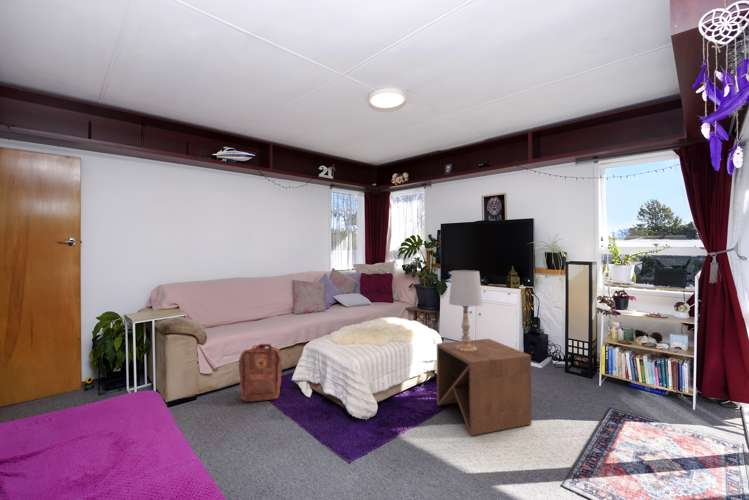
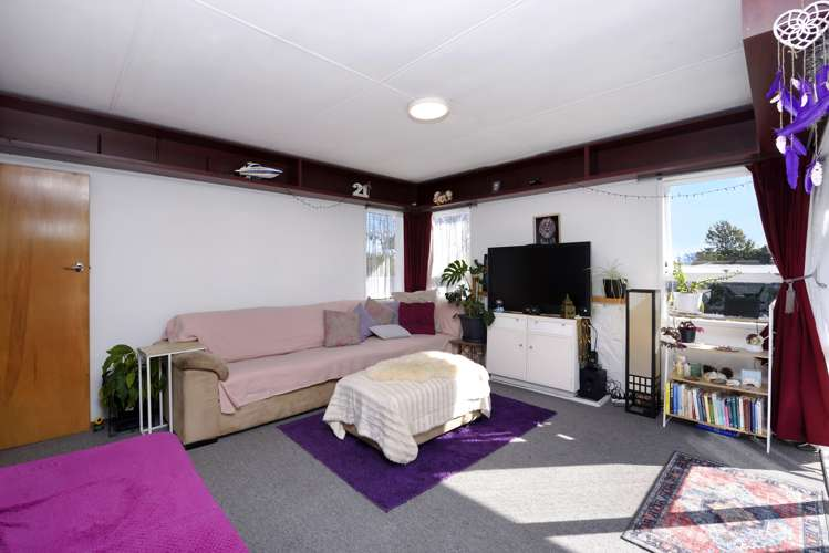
- table lamp [448,269,484,352]
- backpack [238,343,283,403]
- side table [436,338,533,436]
